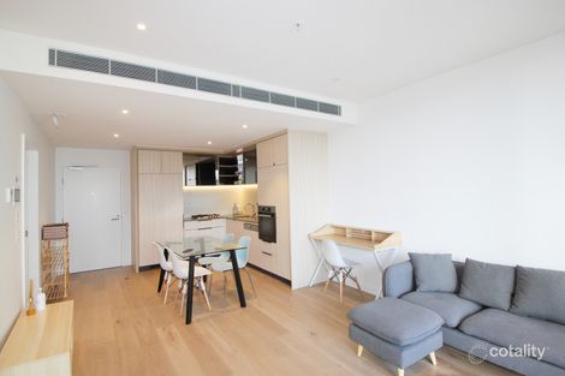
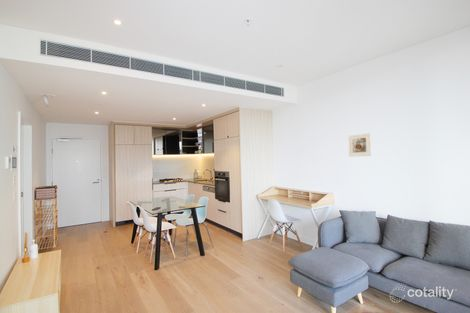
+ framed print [347,132,372,158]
